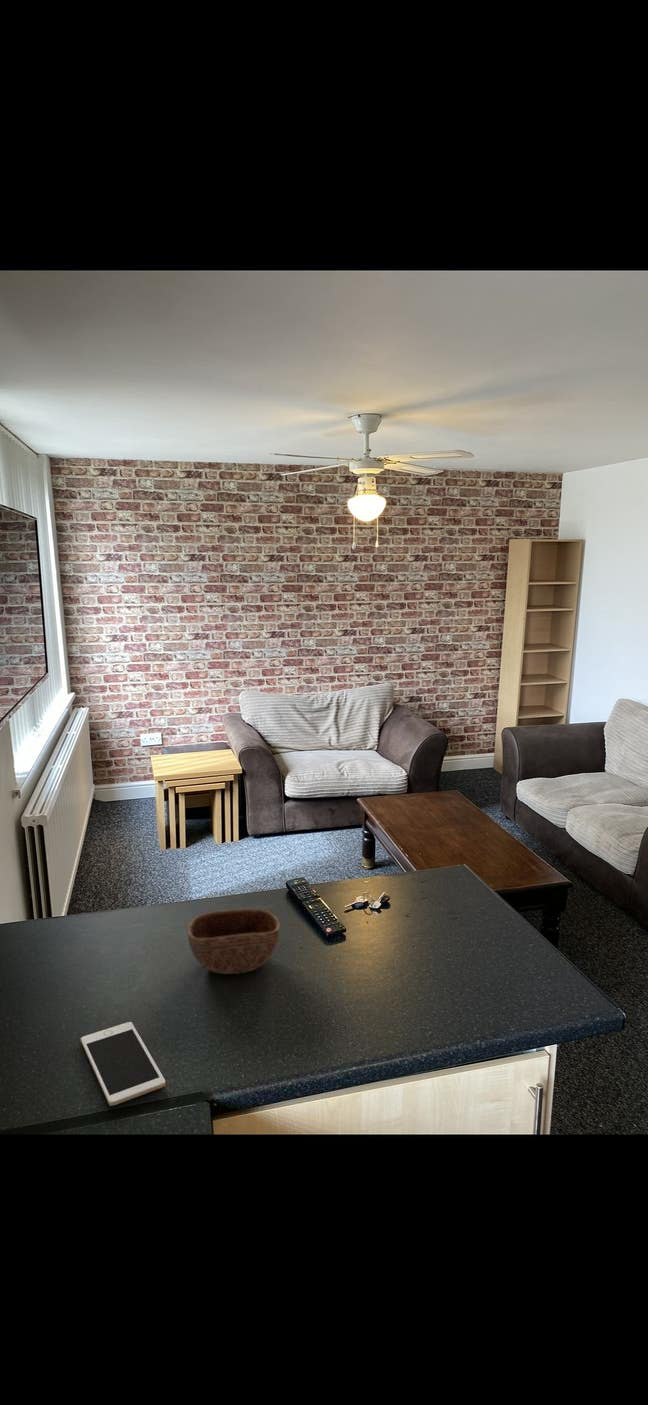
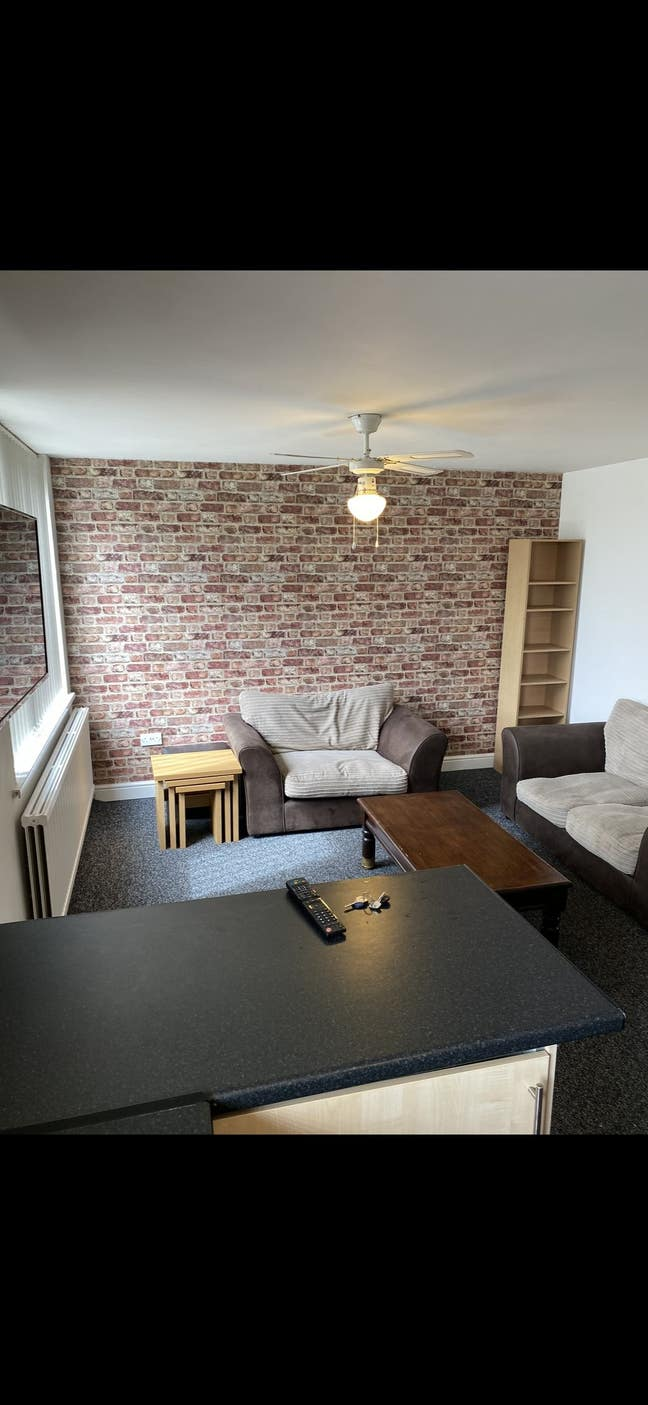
- cell phone [80,1021,166,1107]
- bowl [186,907,281,975]
